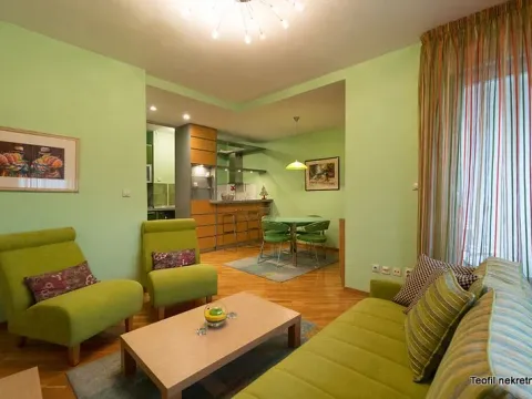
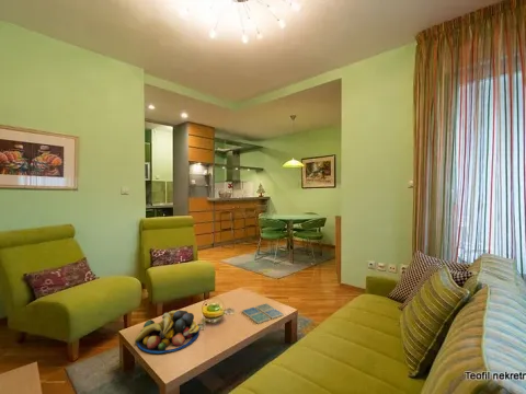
+ fruit bowl [134,310,201,355]
+ drink coaster [241,302,285,325]
